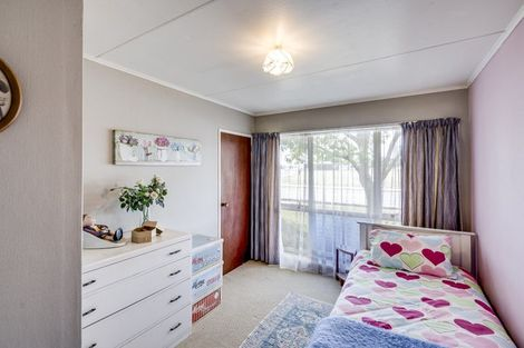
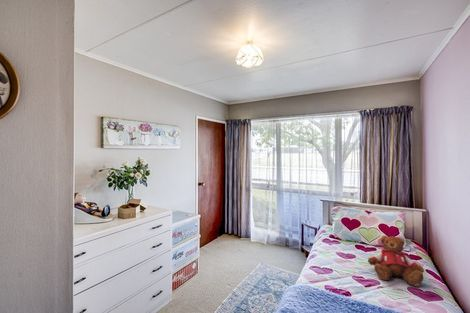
+ teddy bear [367,235,425,287]
